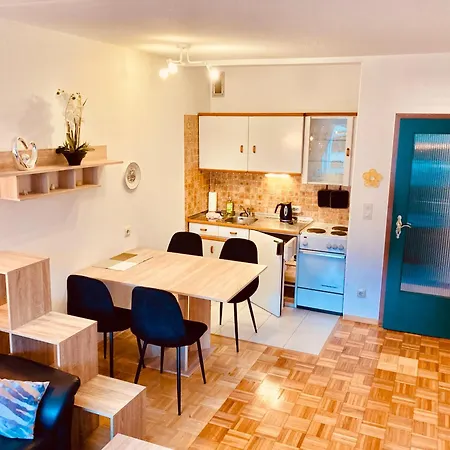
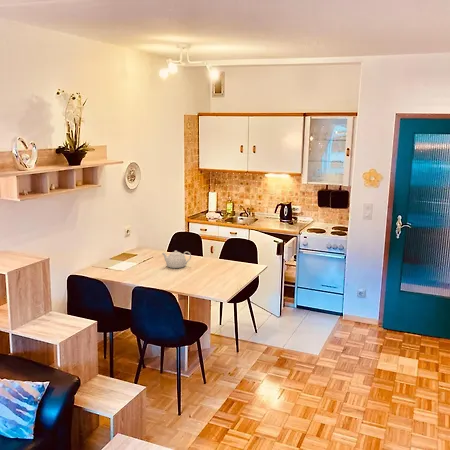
+ teapot [161,250,192,269]
